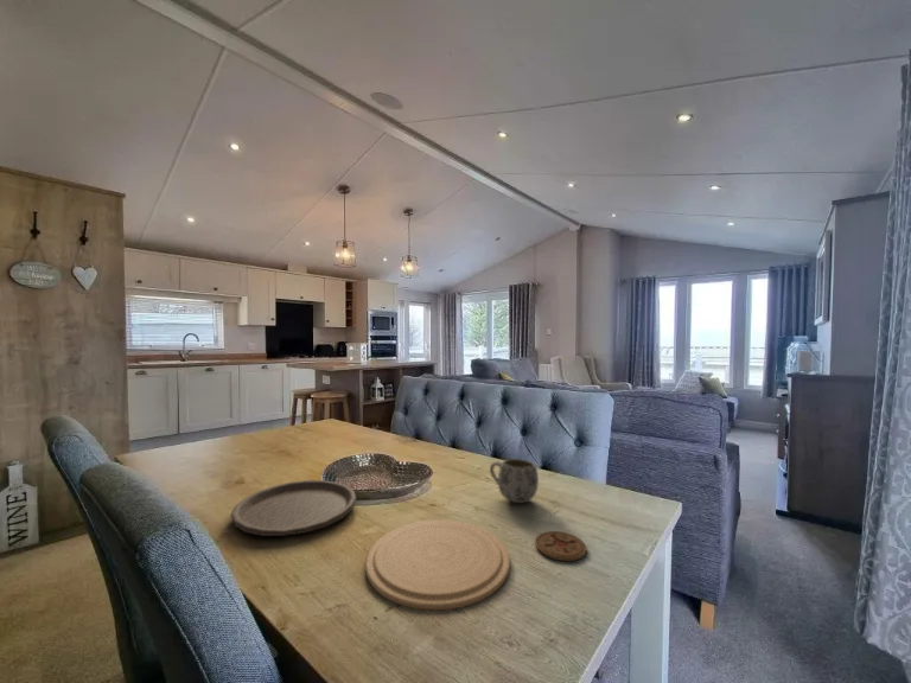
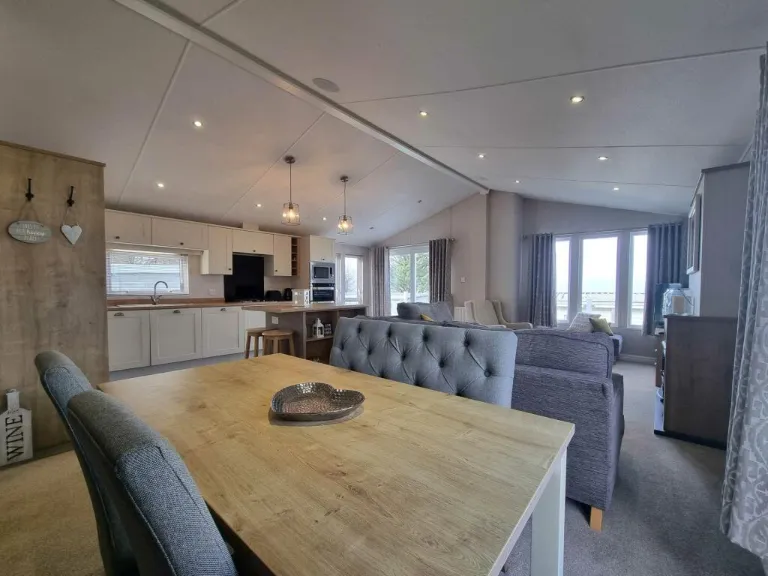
- mug [489,458,540,504]
- coaster [534,530,587,562]
- plate [364,519,511,611]
- plate [229,479,357,537]
